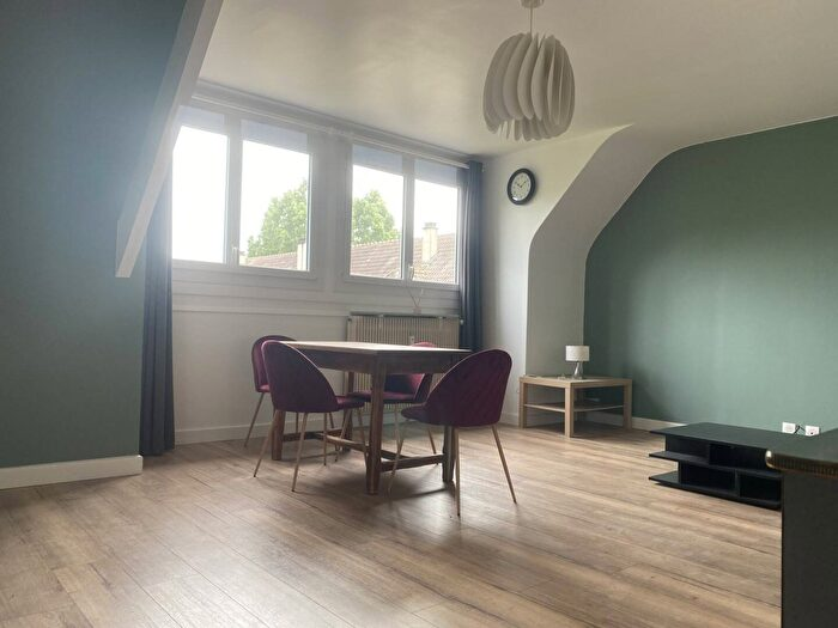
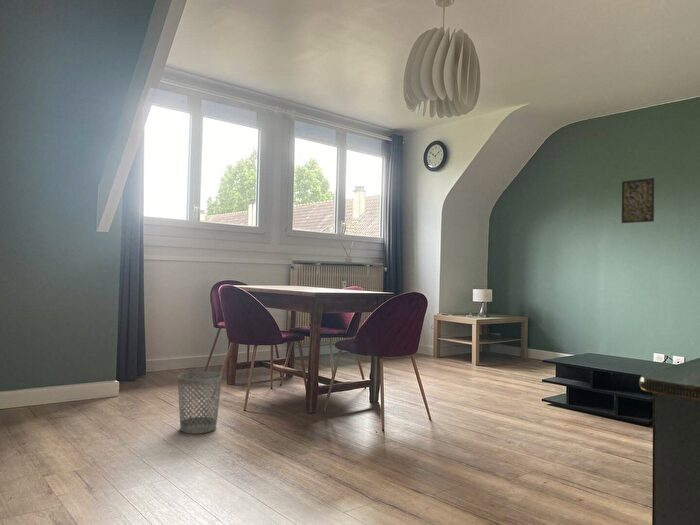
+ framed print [621,177,655,224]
+ wastebasket [177,370,223,435]
